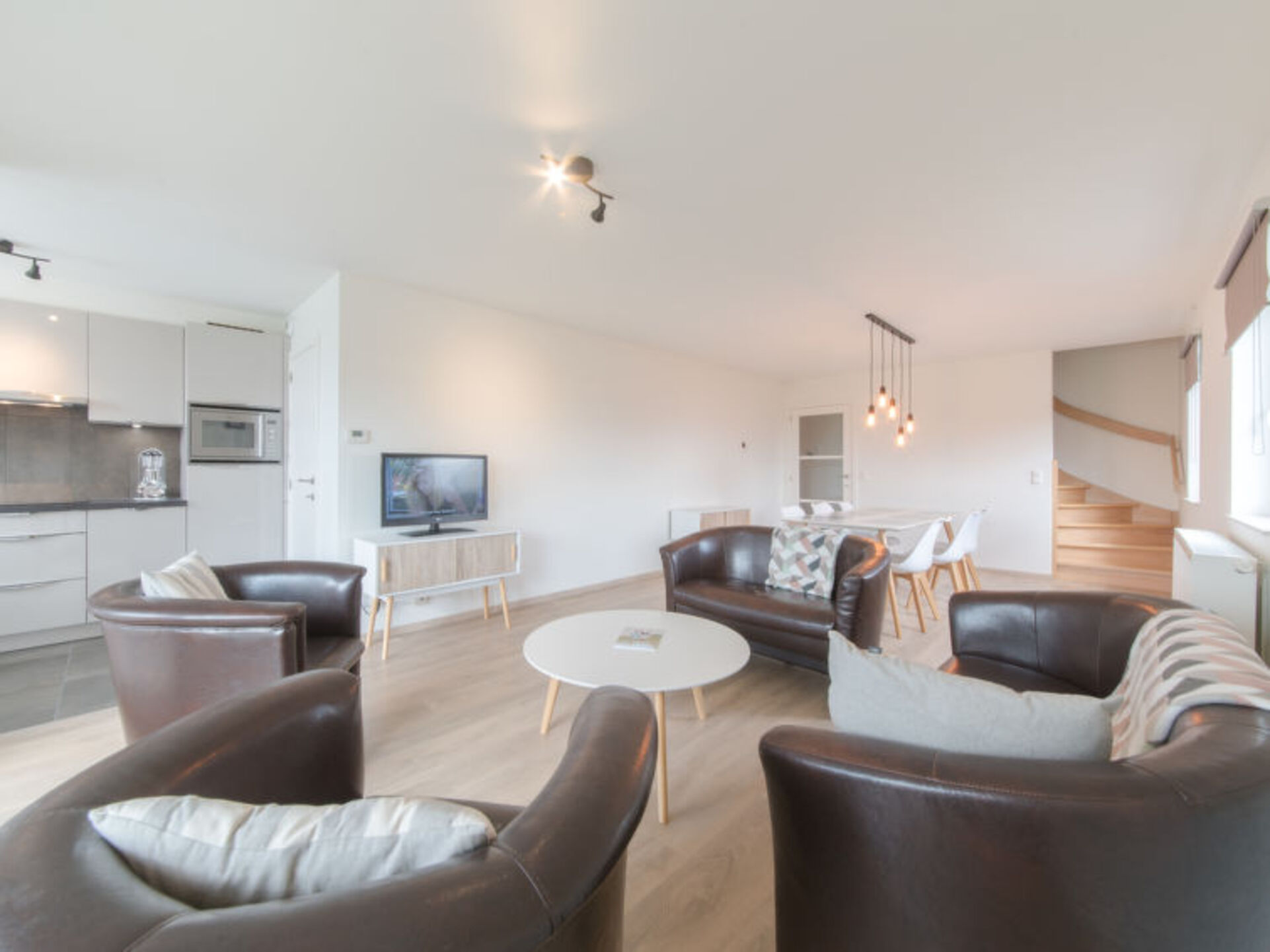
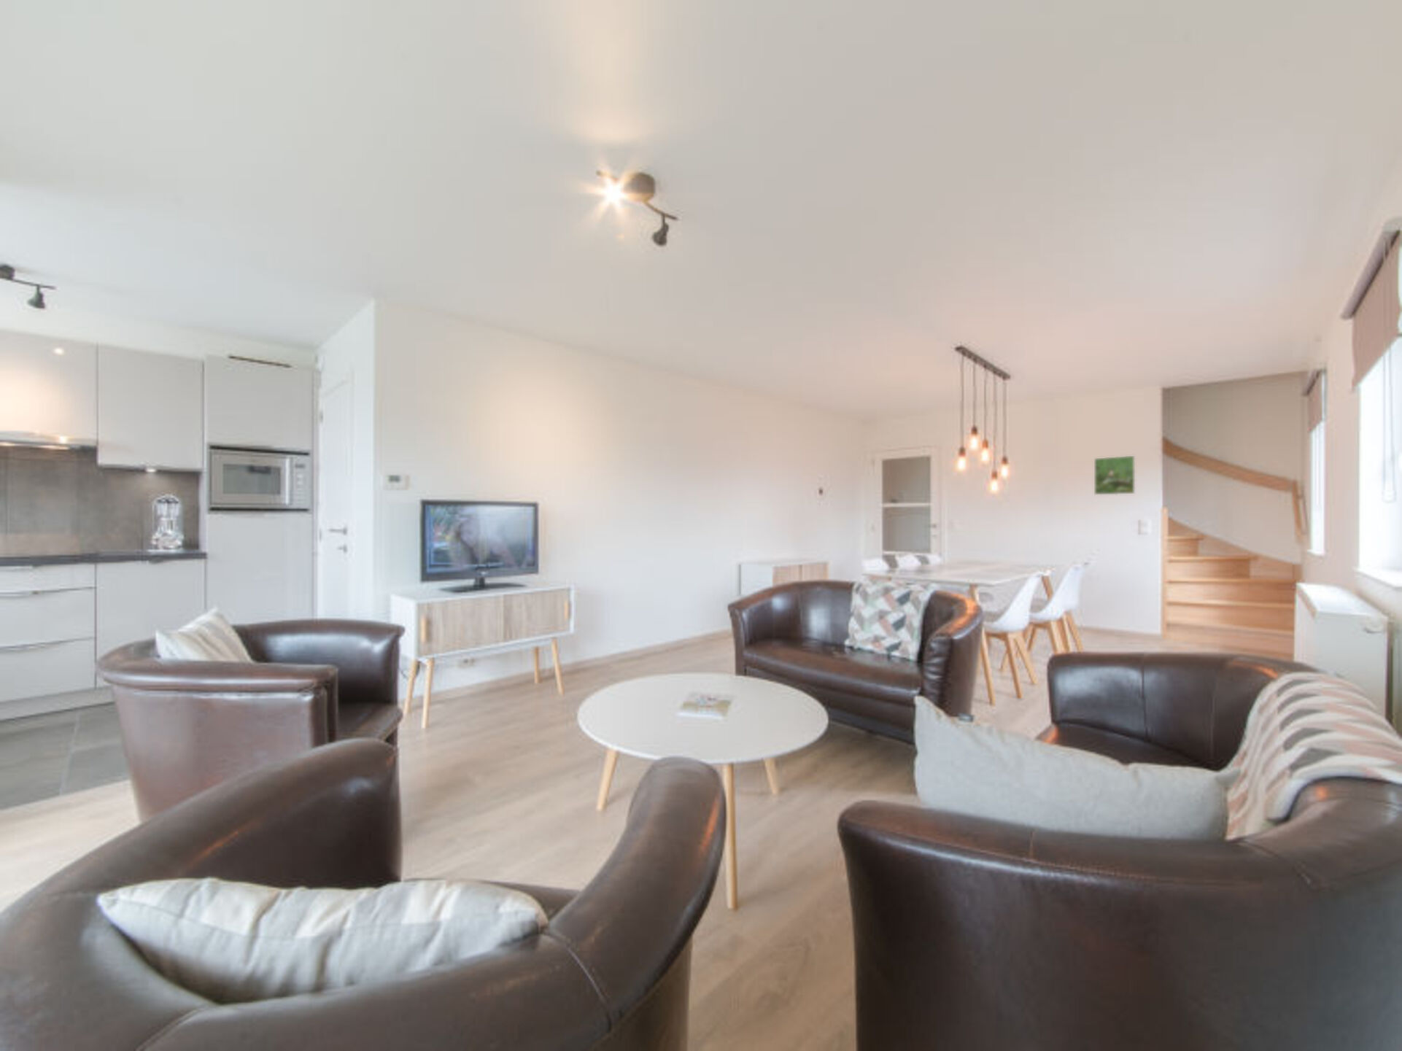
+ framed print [1093,455,1136,496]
